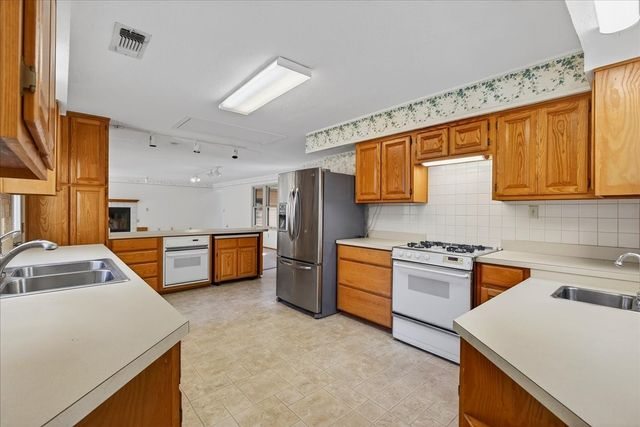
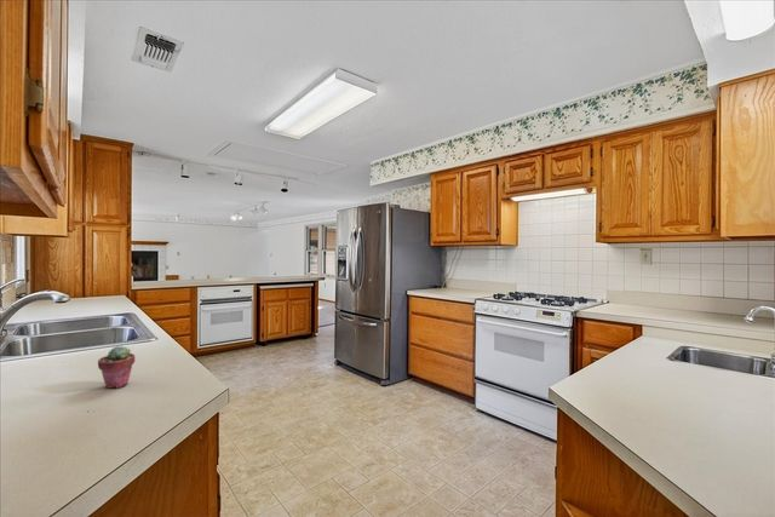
+ potted succulent [97,345,136,390]
